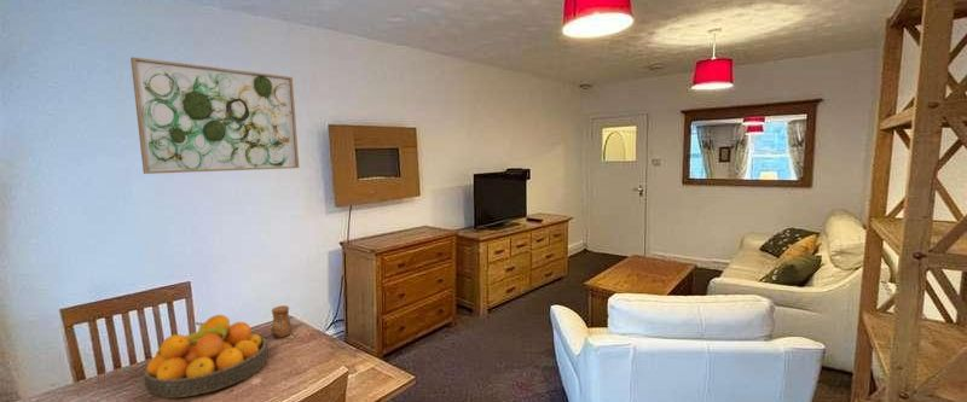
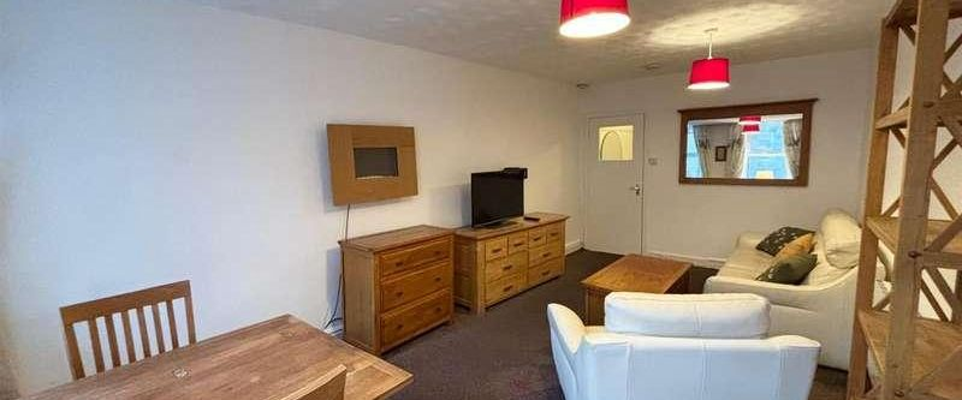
- fruit bowl [143,314,270,400]
- cup [271,304,294,339]
- wall art [129,56,300,175]
